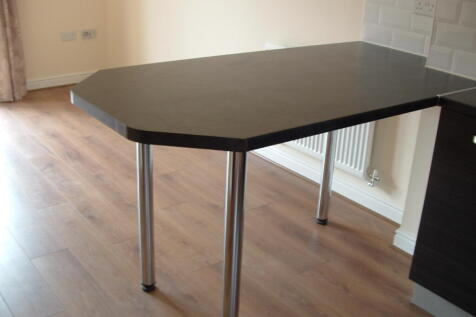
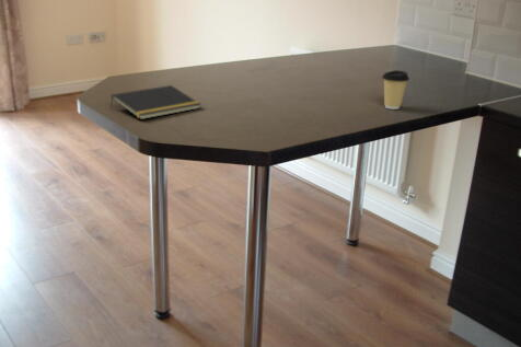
+ coffee cup [381,69,410,111]
+ notepad [109,84,202,120]
